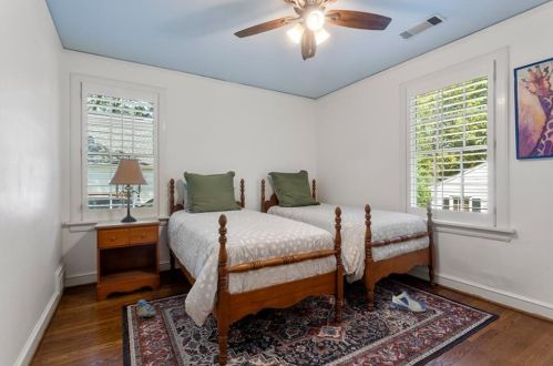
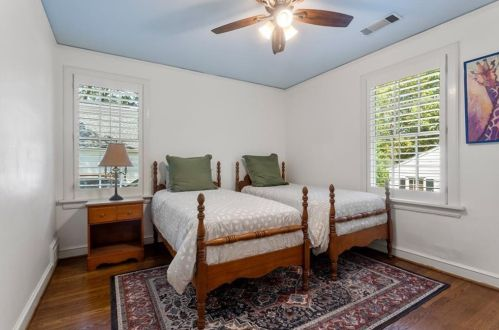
- sneaker [390,287,427,313]
- plush toy [136,298,157,318]
